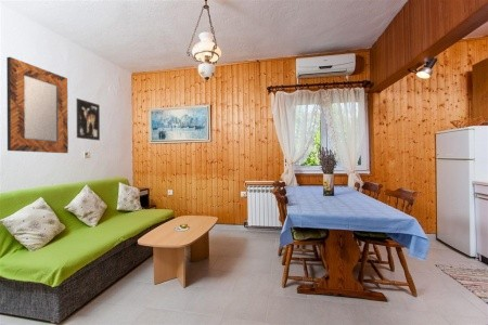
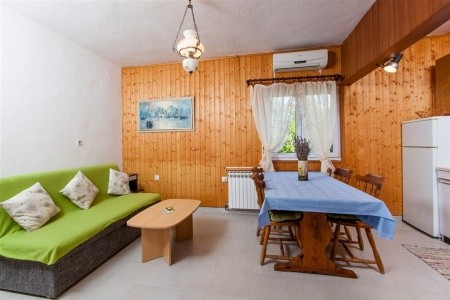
- wall art [76,98,101,142]
- home mirror [5,56,69,154]
